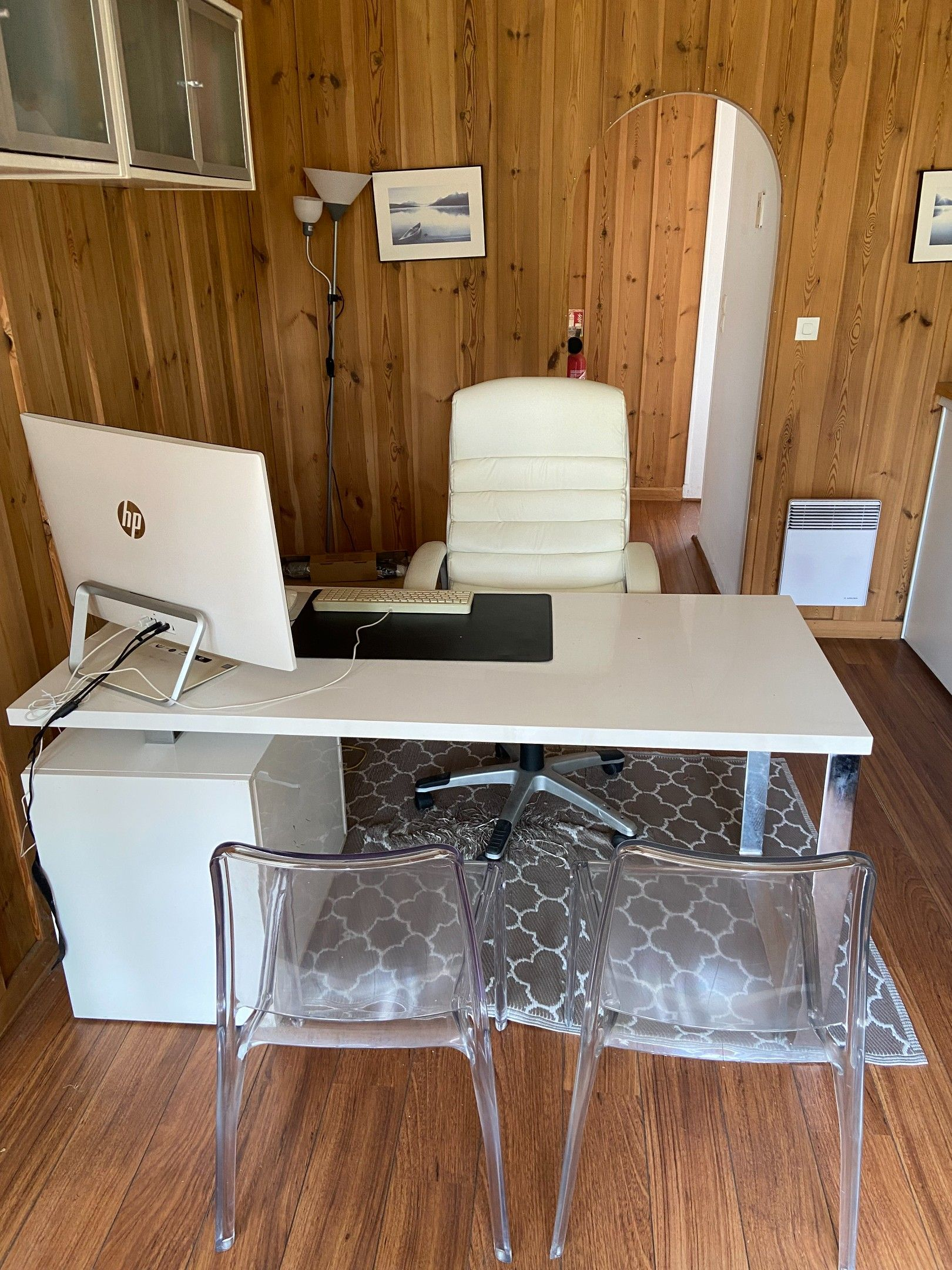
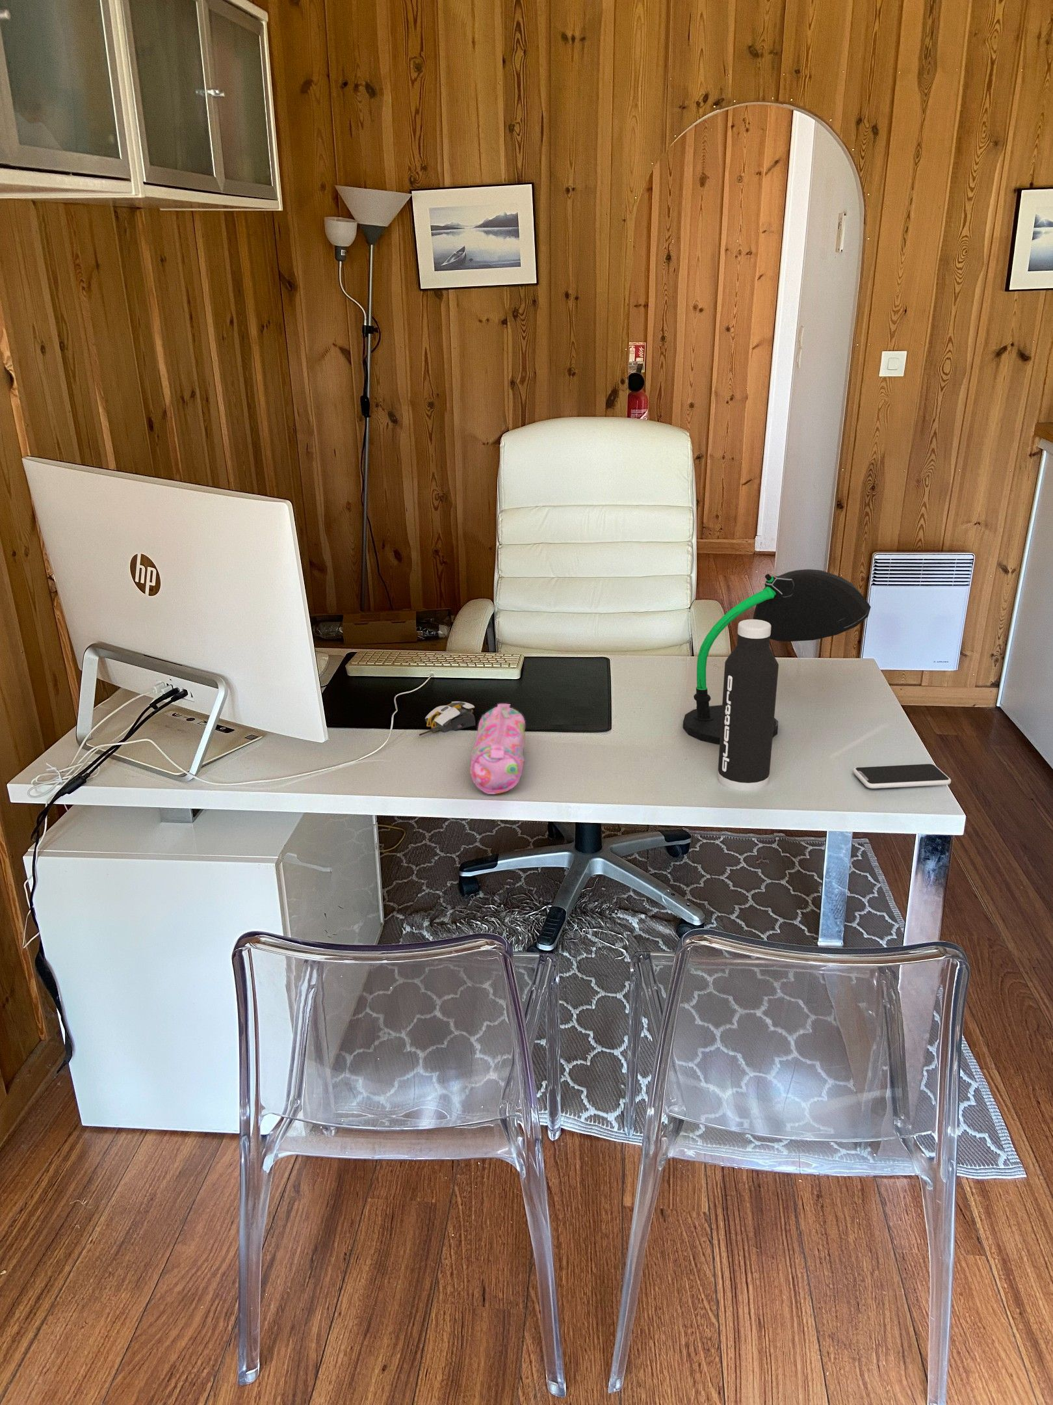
+ pencil case [469,704,525,794]
+ computer mouse [418,700,476,737]
+ water bottle [717,618,780,792]
+ desk lamp [682,569,872,746]
+ smartphone [852,763,951,789]
